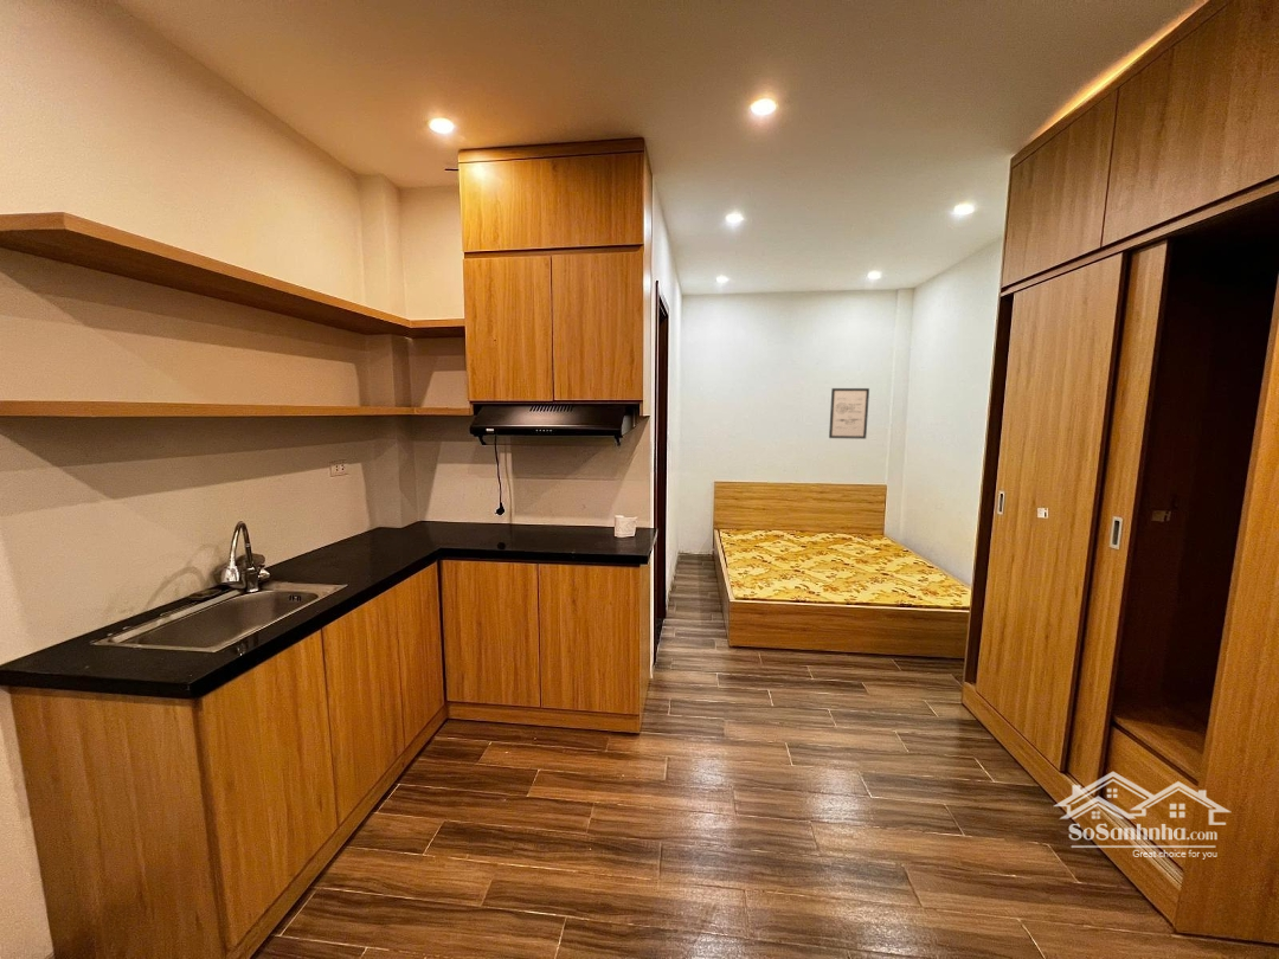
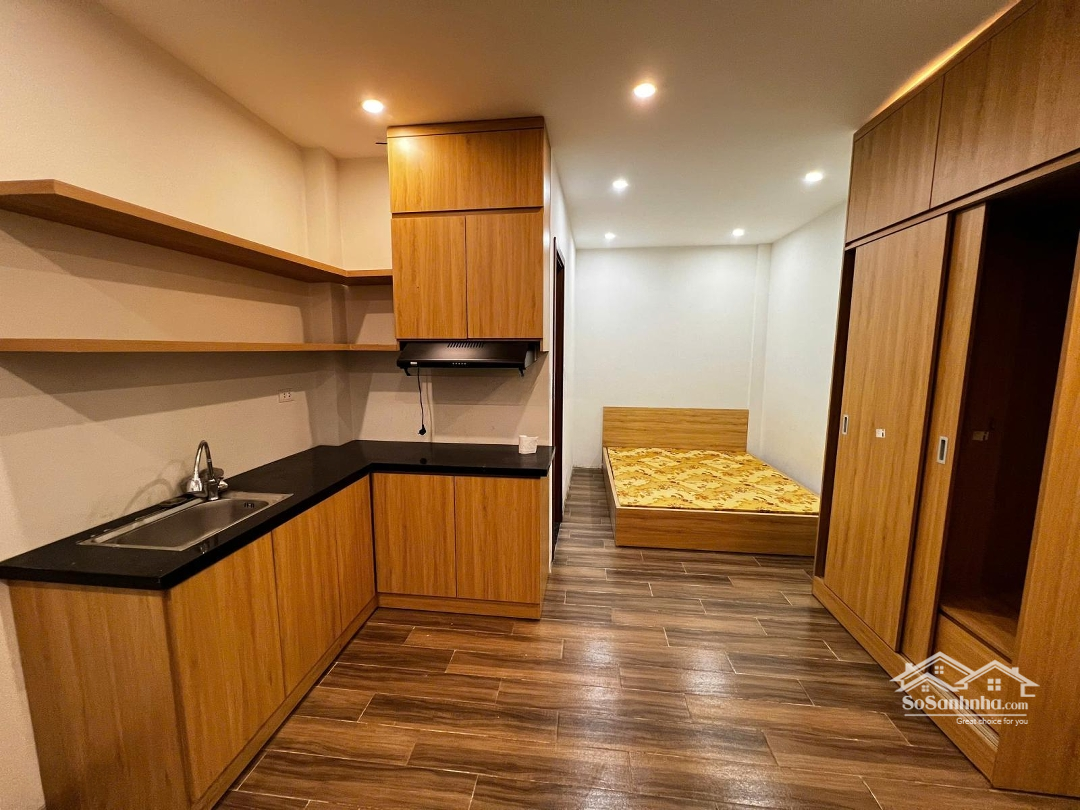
- wall art [828,387,870,440]
